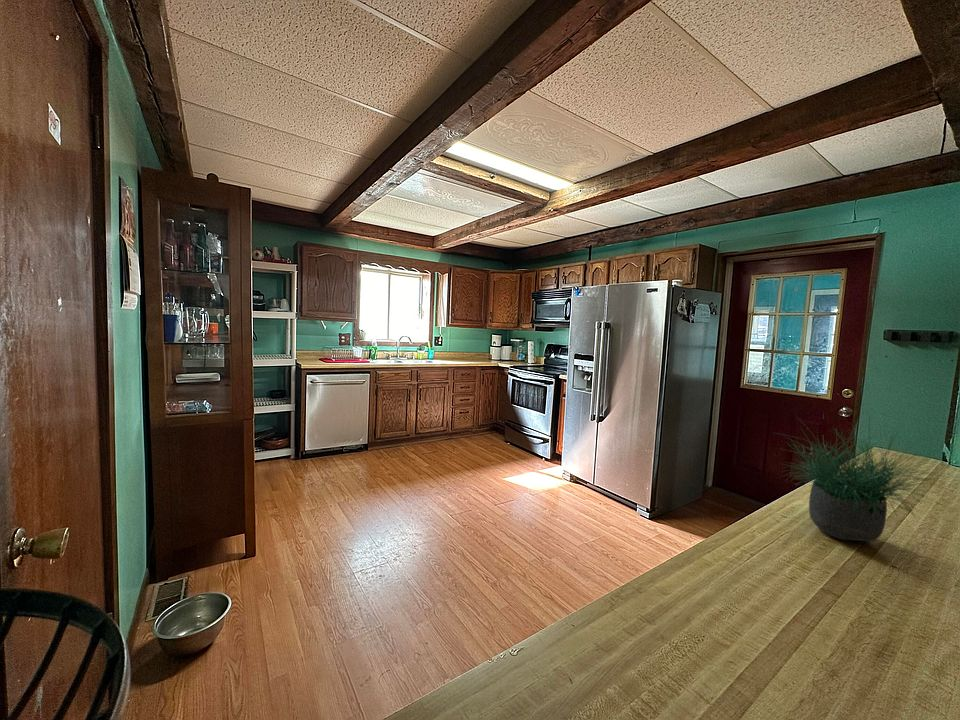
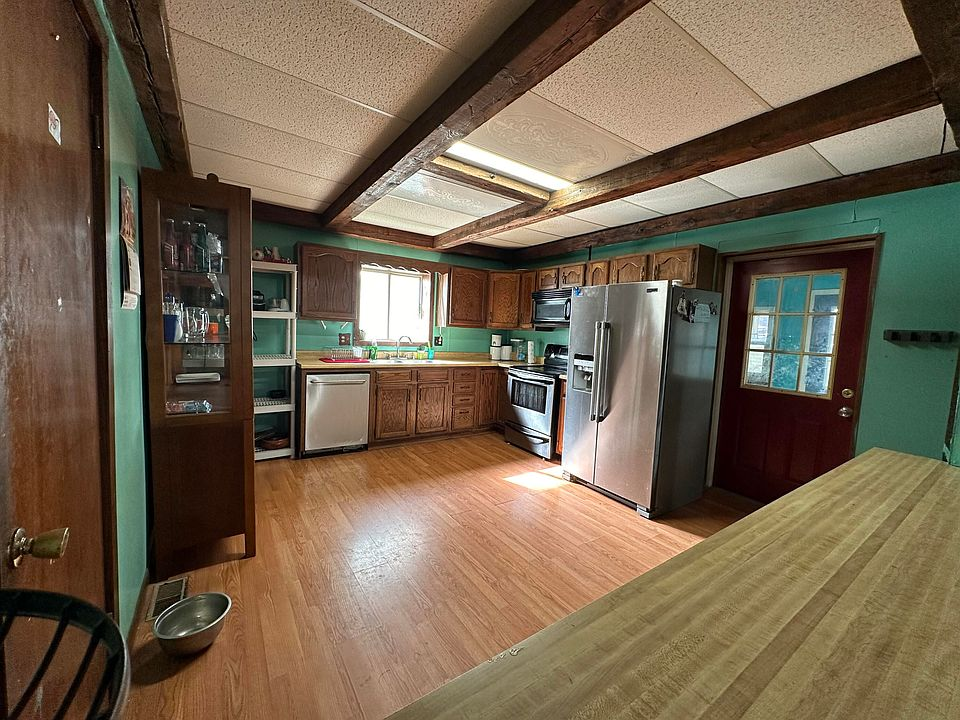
- potted plant [774,408,949,543]
